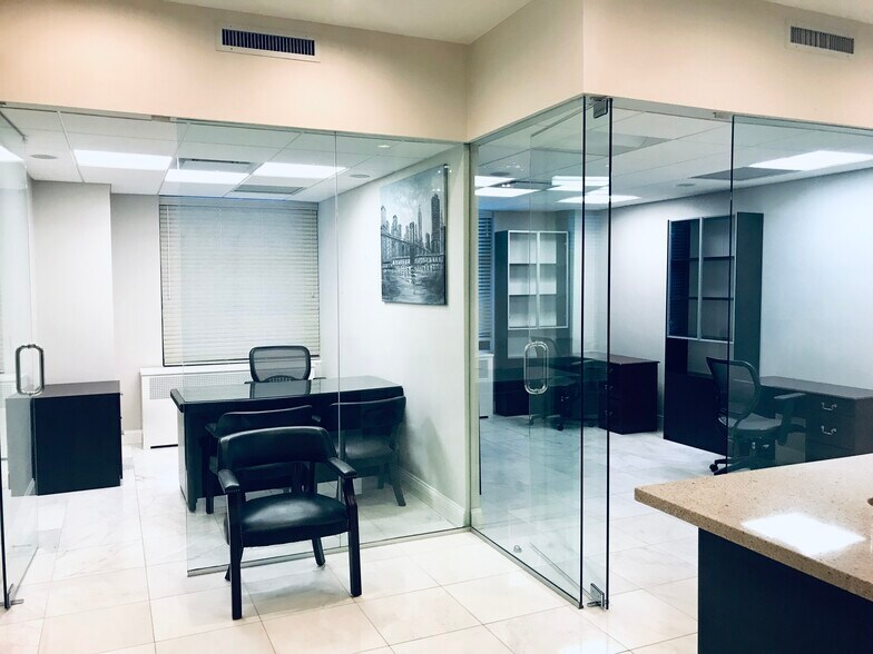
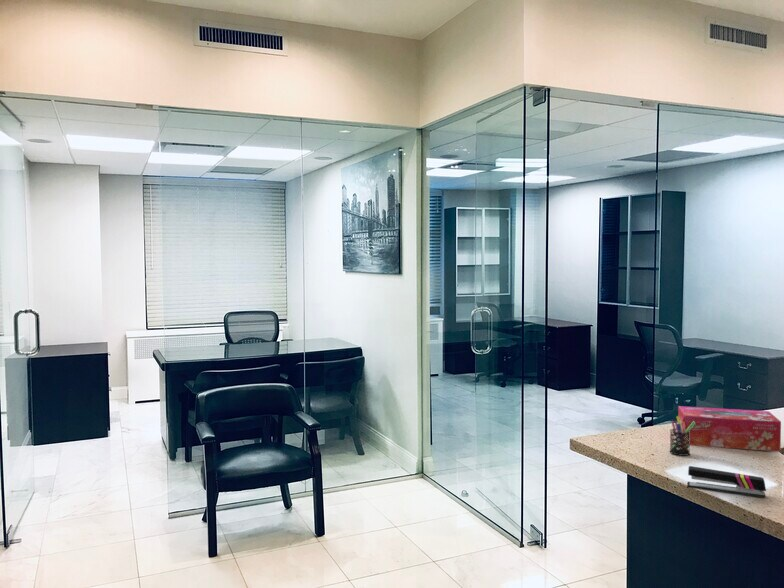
+ tissue box [677,405,782,453]
+ pen holder [669,415,695,457]
+ stapler [686,465,767,498]
